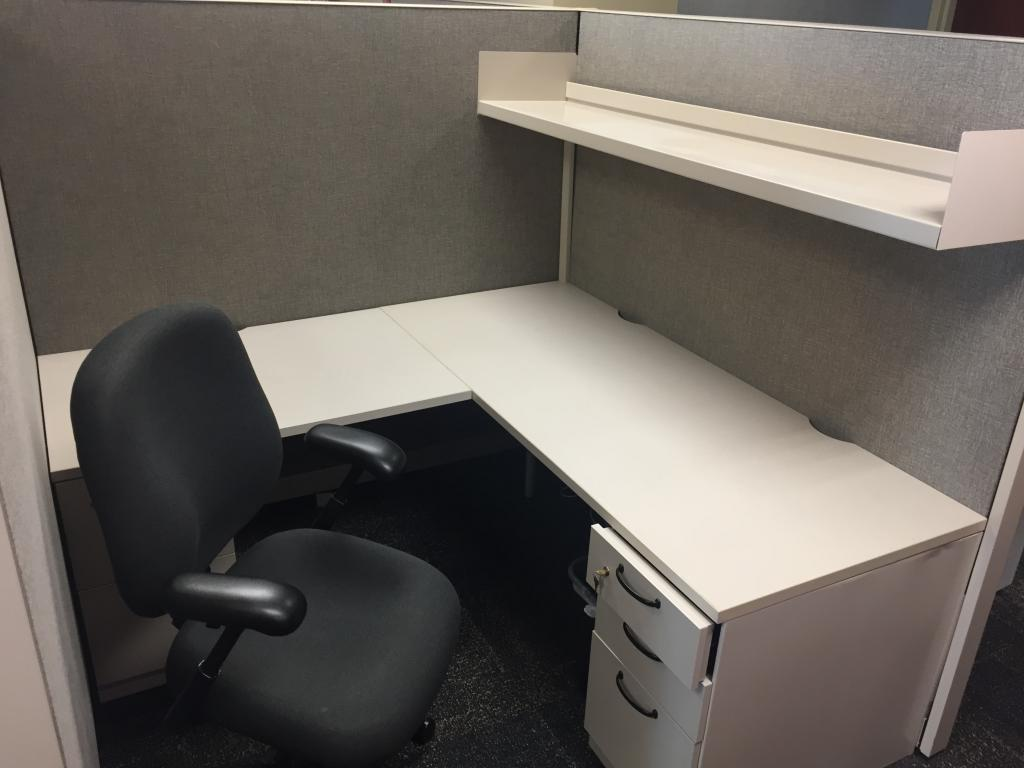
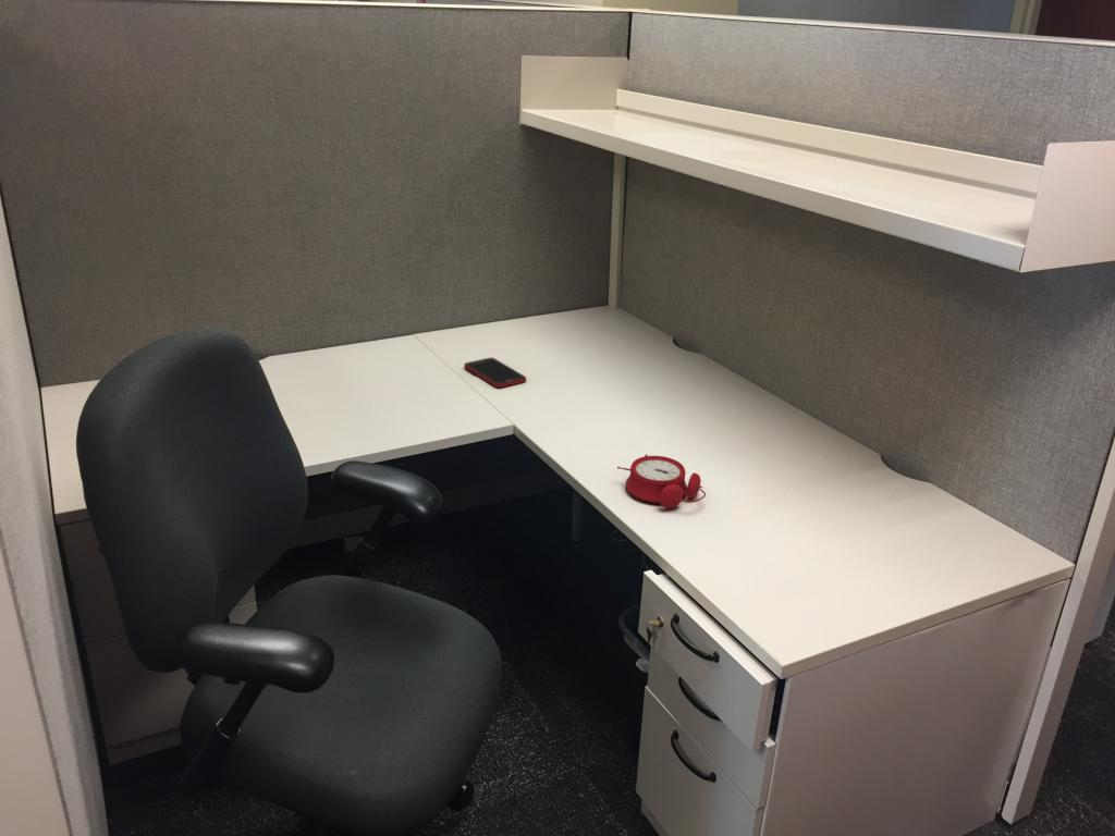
+ alarm clock [616,454,707,509]
+ cell phone [463,357,527,389]
